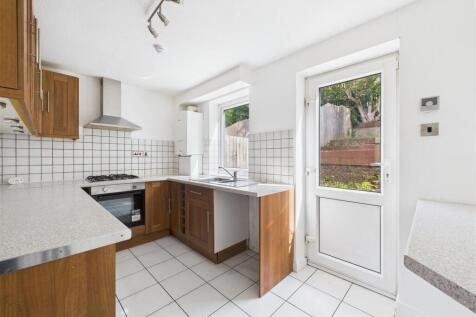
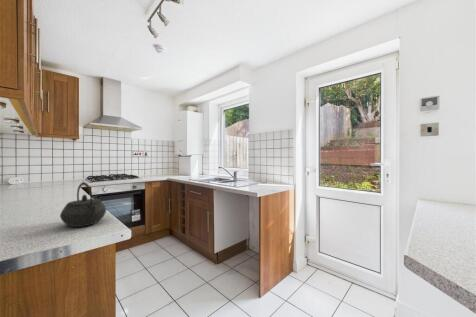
+ kettle [59,181,107,228]
